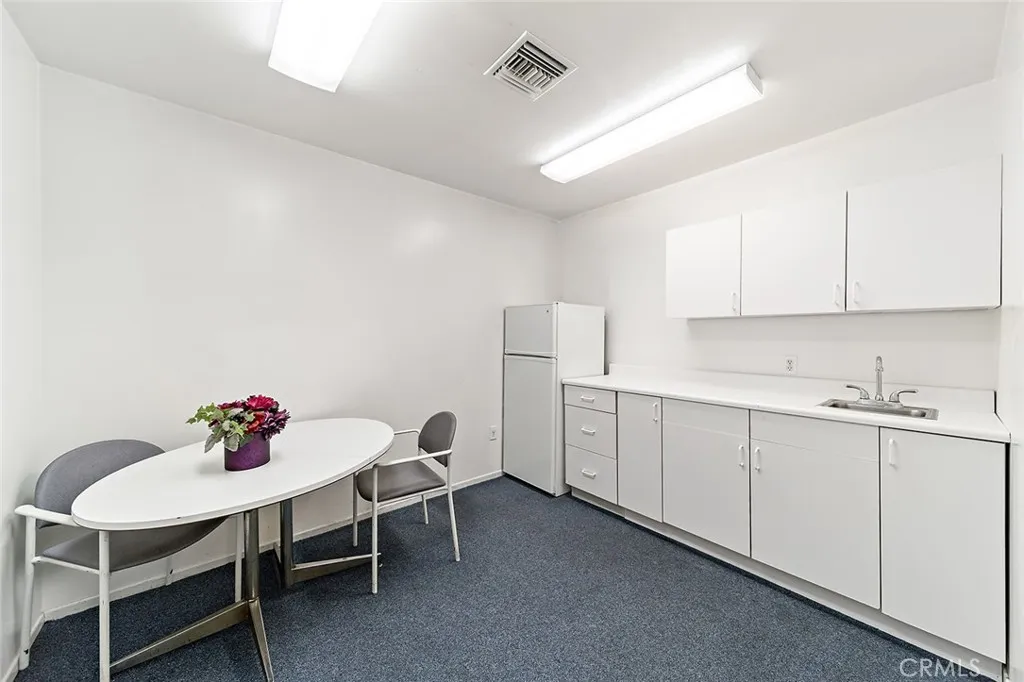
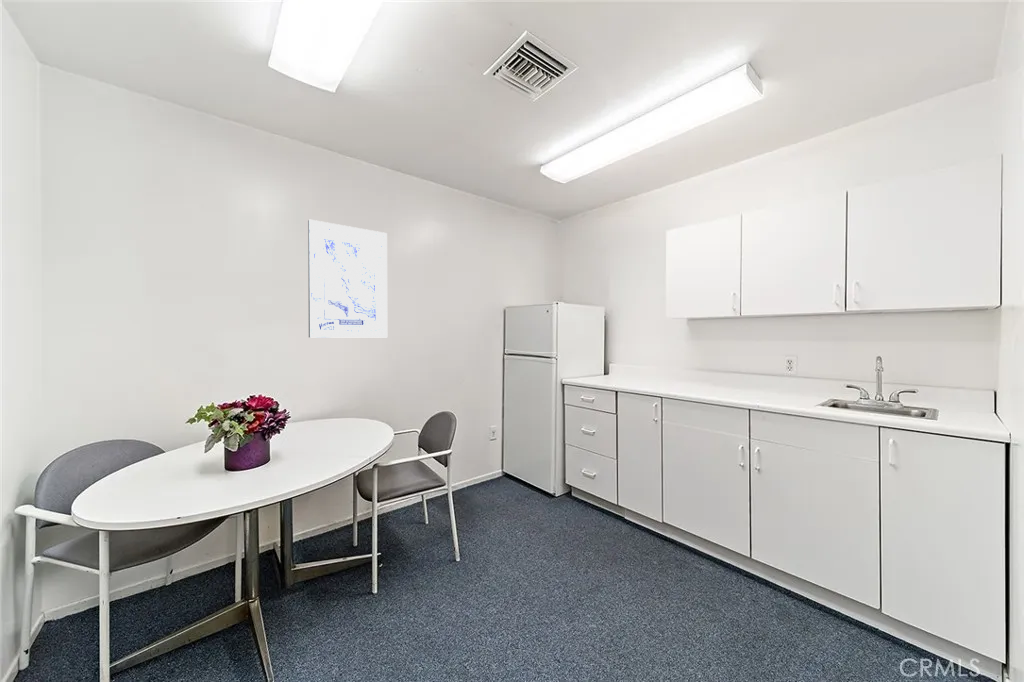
+ wall art [307,219,388,338]
